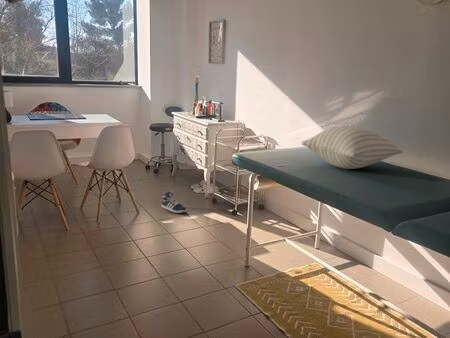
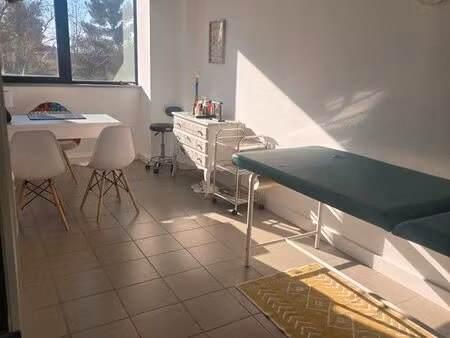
- pillow [301,126,403,170]
- sneaker [161,191,188,214]
